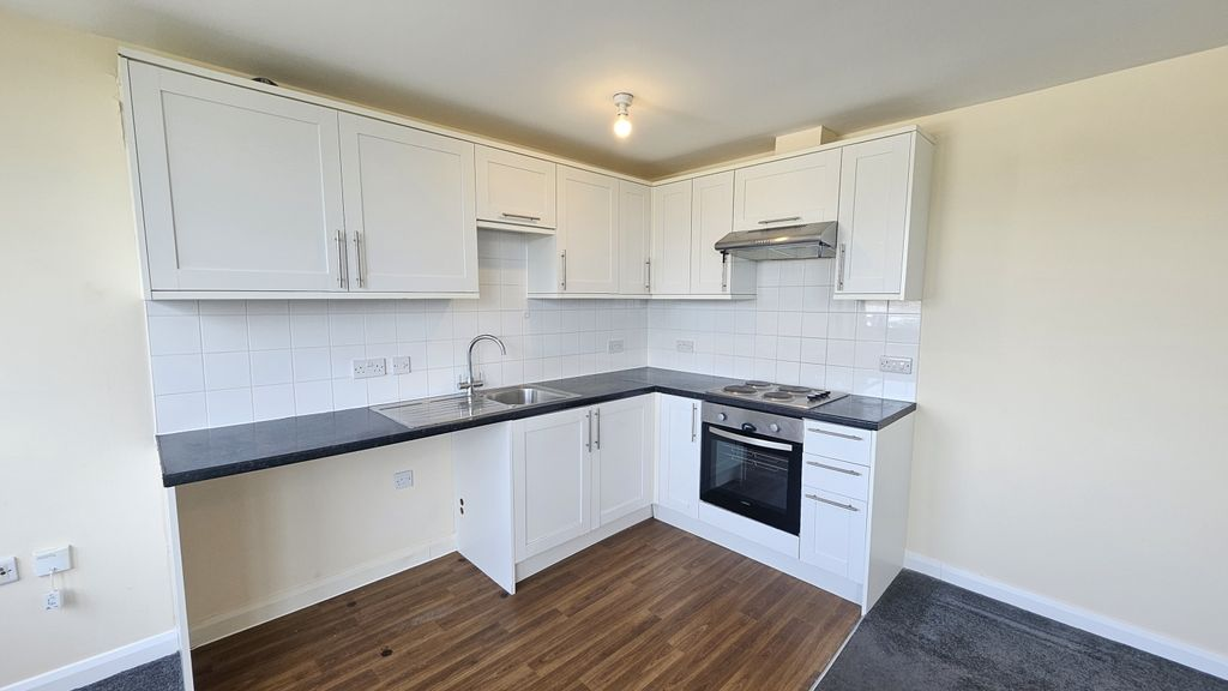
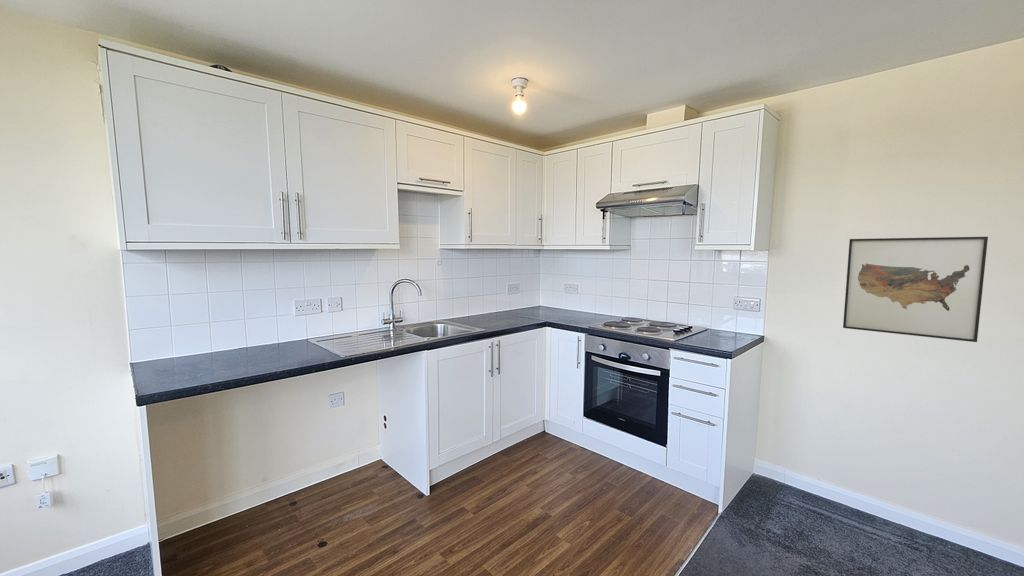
+ wall art [842,236,989,343]
